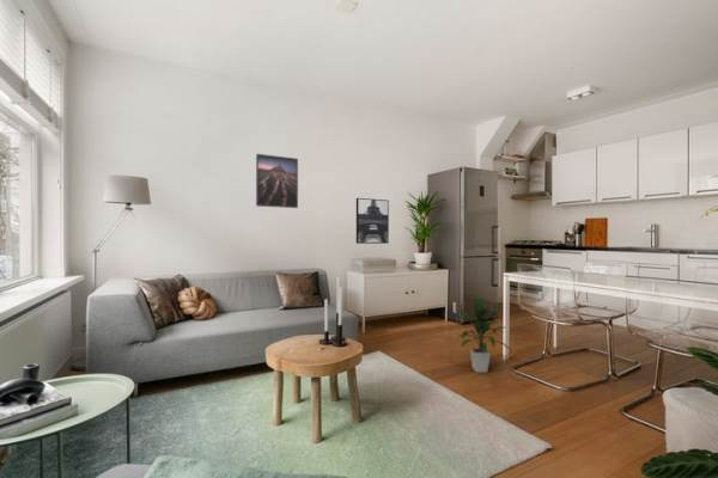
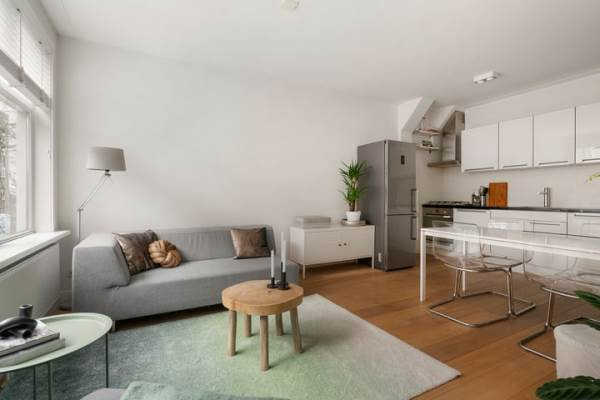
- wall art [355,197,390,245]
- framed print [255,153,299,209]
- indoor plant [452,294,512,374]
